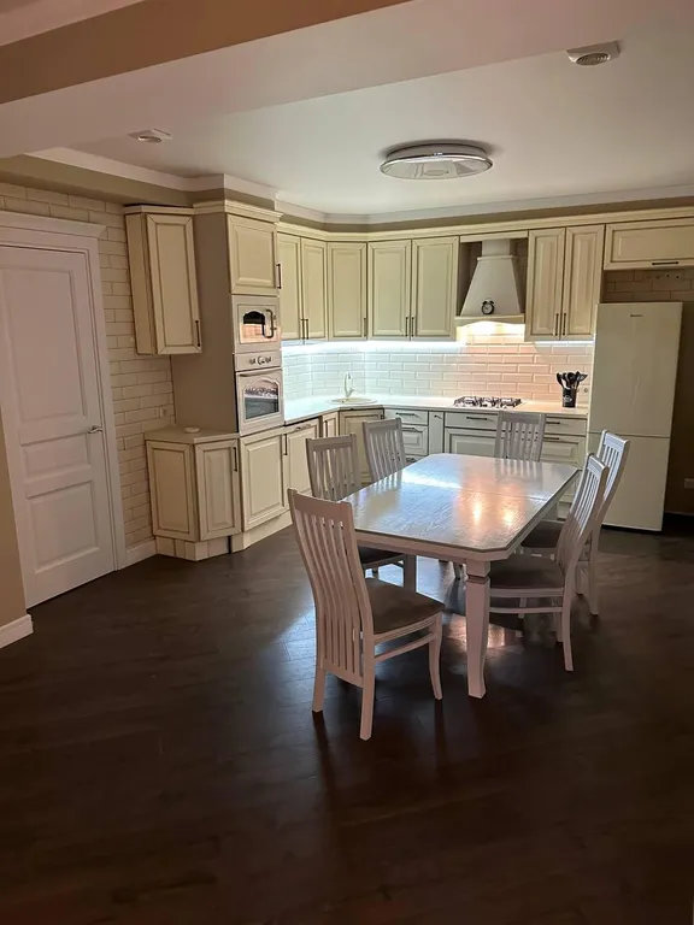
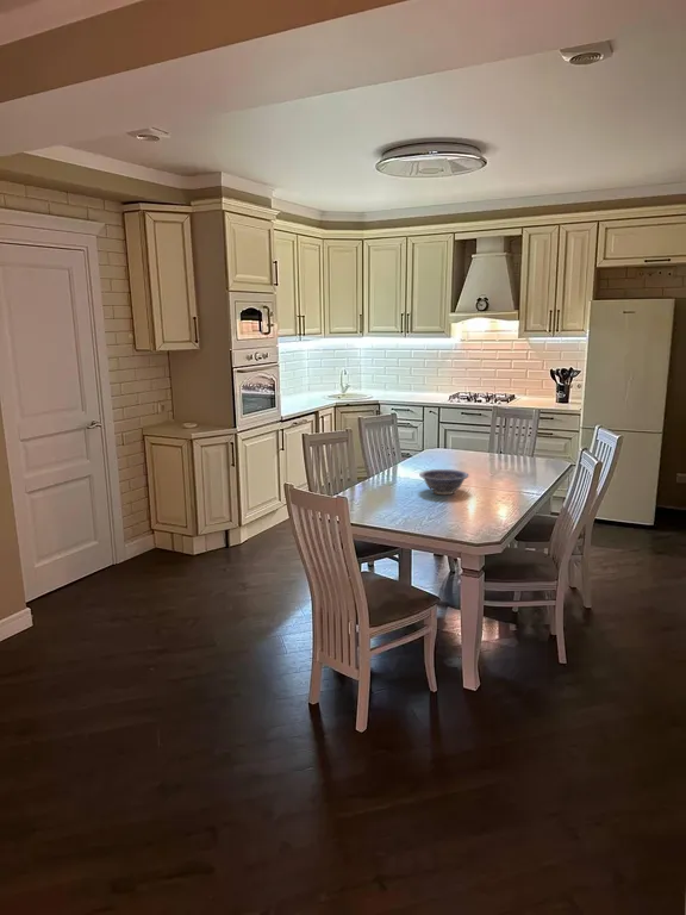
+ decorative bowl [418,468,470,496]
